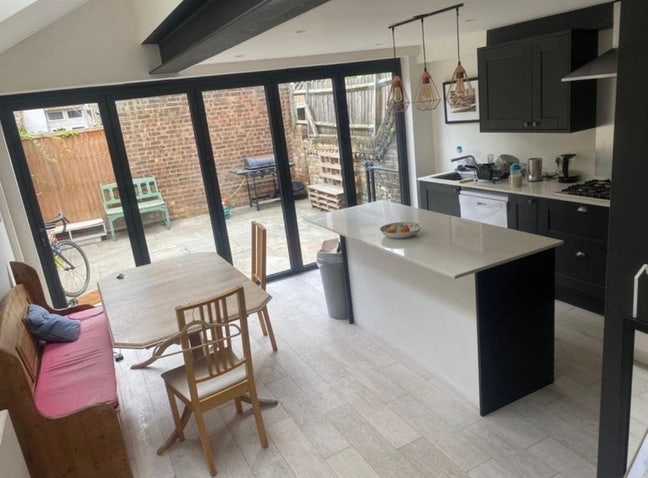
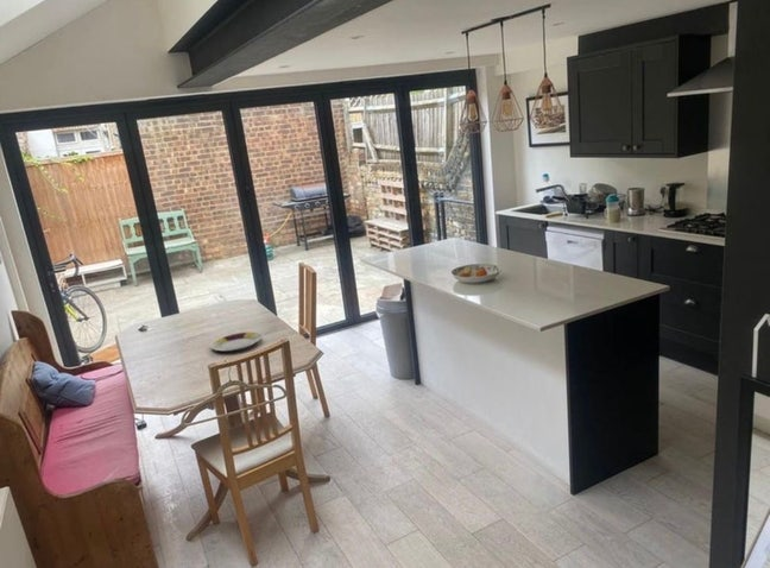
+ plate [209,330,263,353]
